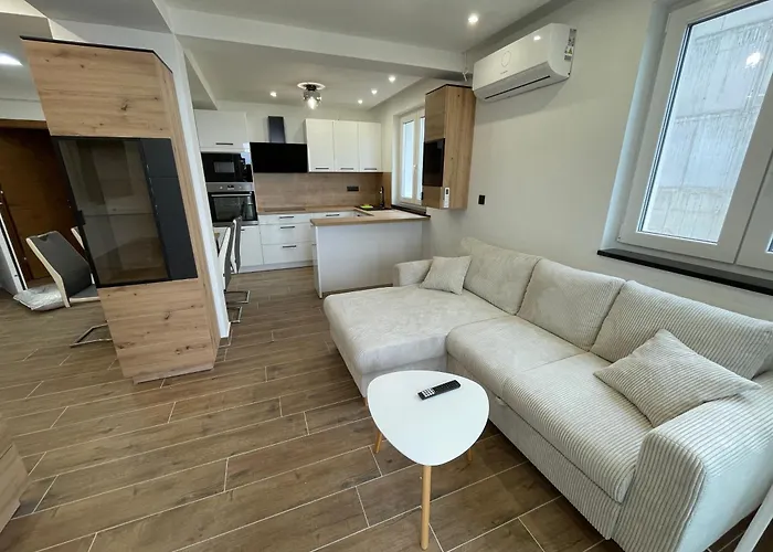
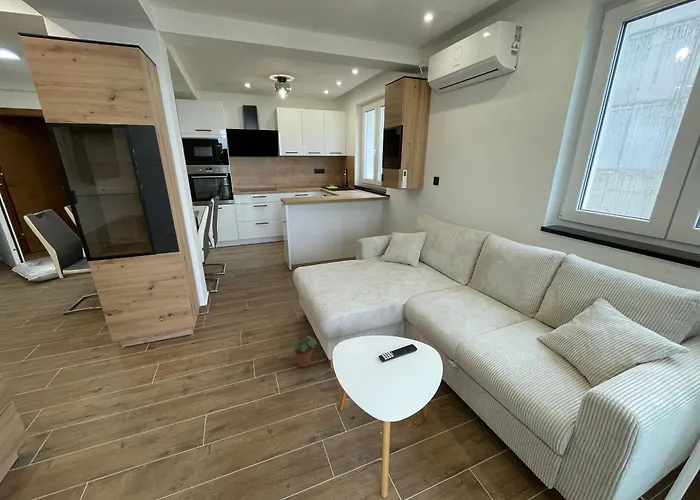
+ potted plant [287,335,318,368]
